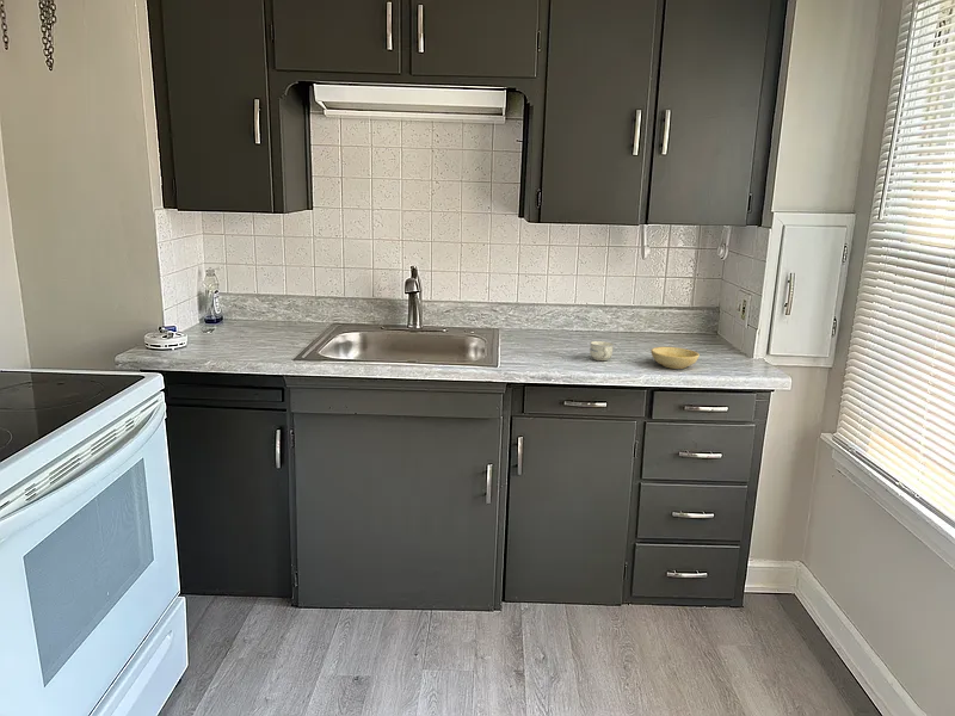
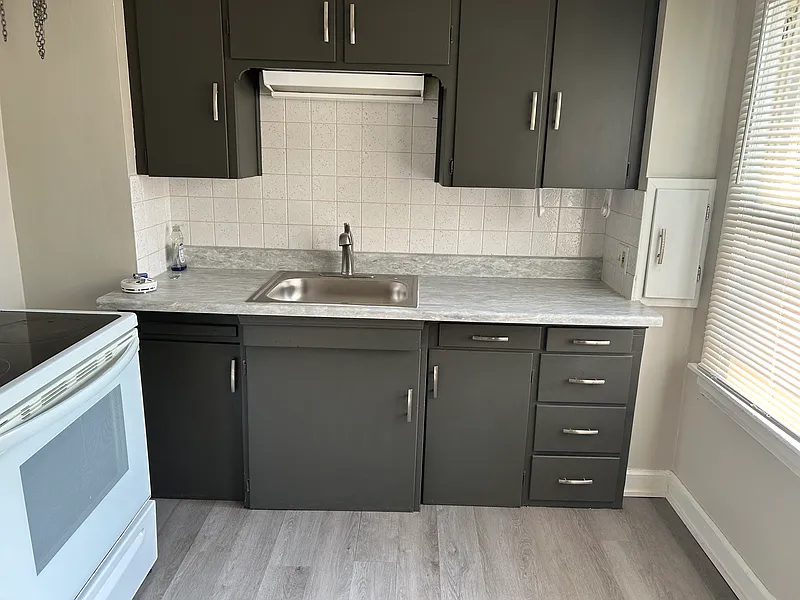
- bowl [649,346,701,370]
- cup [589,340,615,362]
